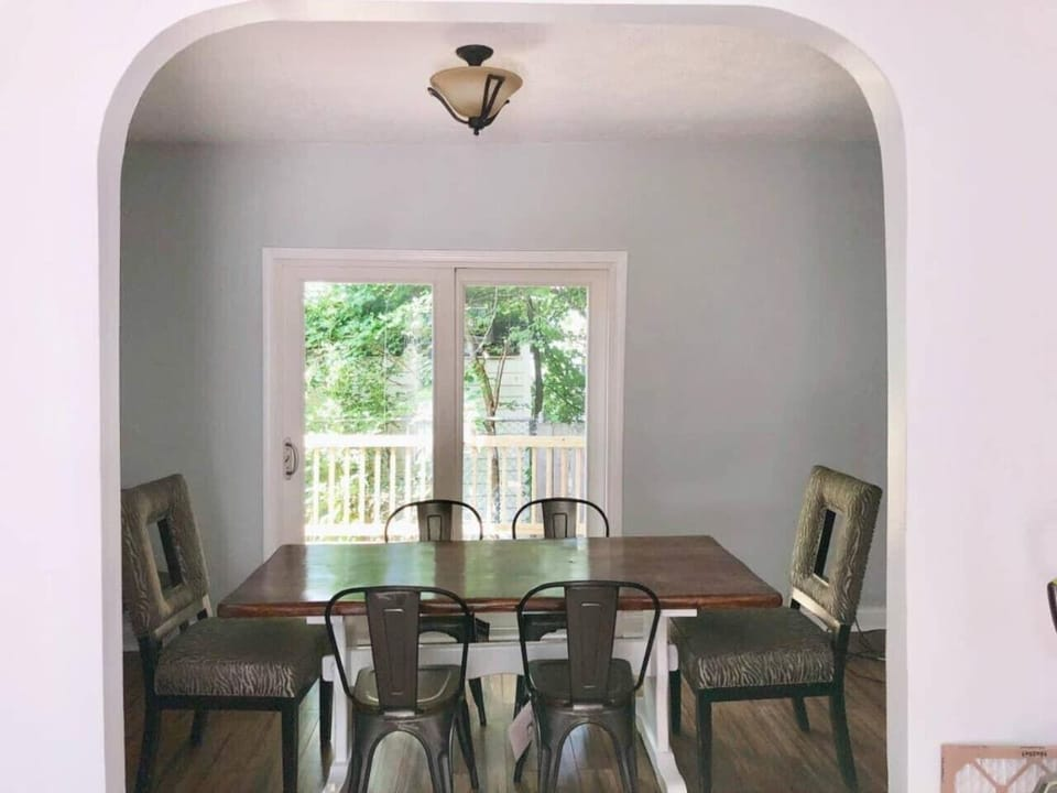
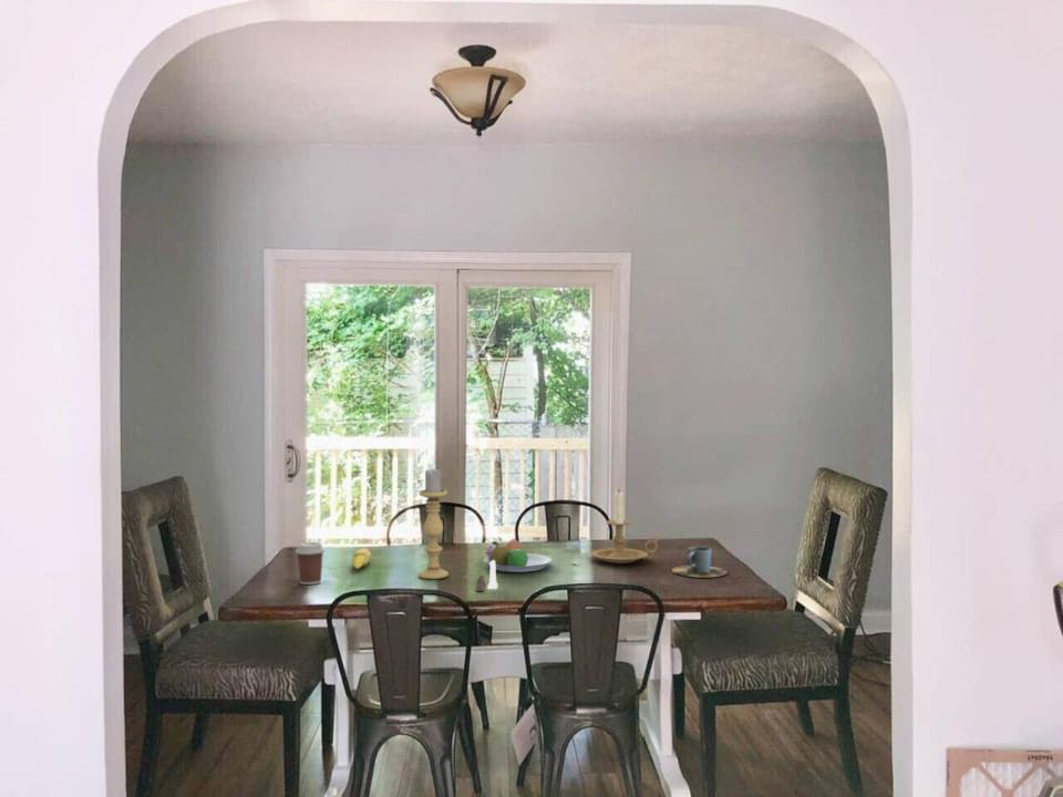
+ salt and pepper shaker set [475,560,498,592]
+ fruit bowl [483,538,554,573]
+ candle holder [589,488,659,565]
+ coffee cup [295,541,327,586]
+ cup [671,546,729,578]
+ banana [351,547,372,570]
+ candle holder [417,468,450,580]
